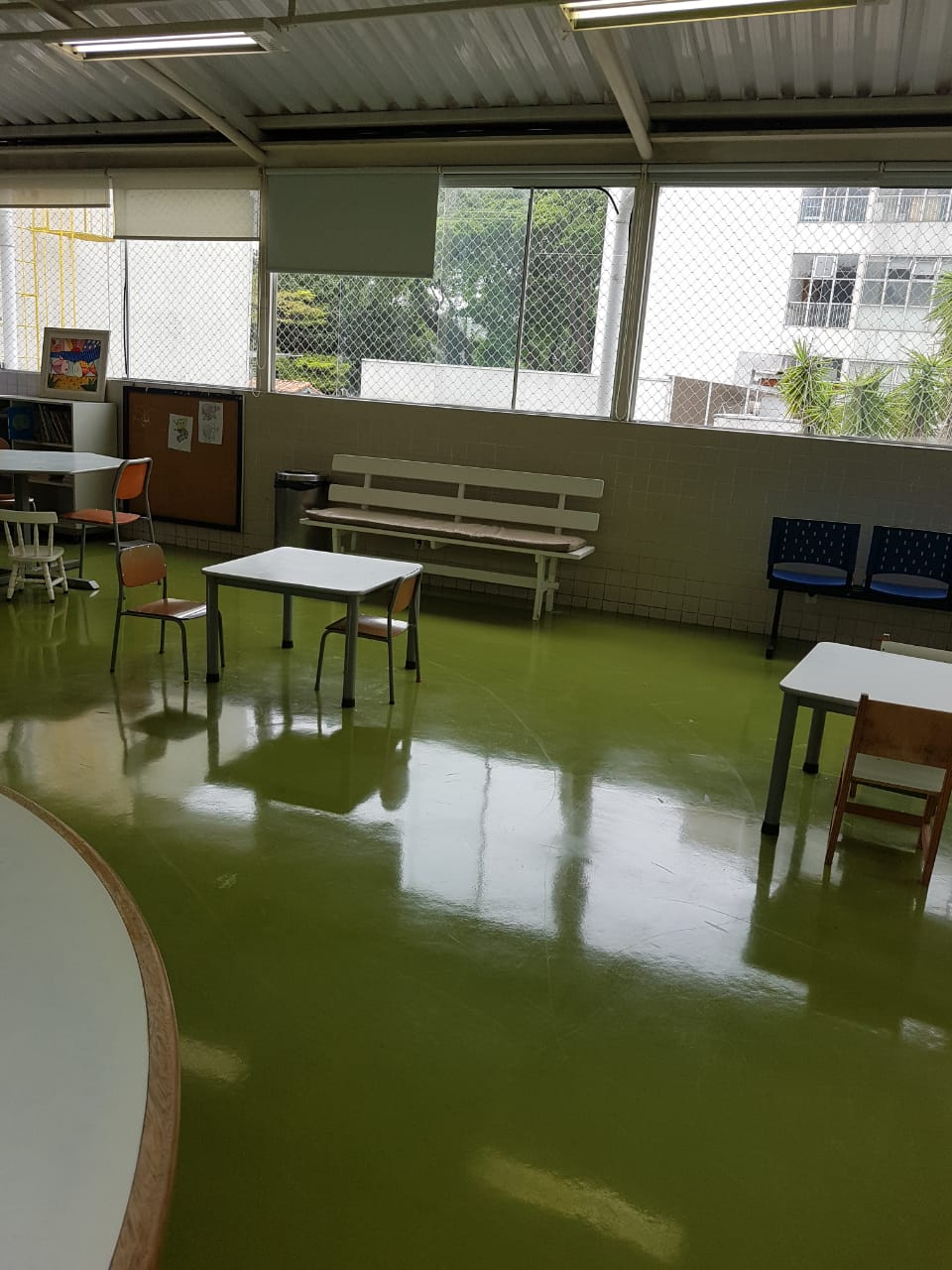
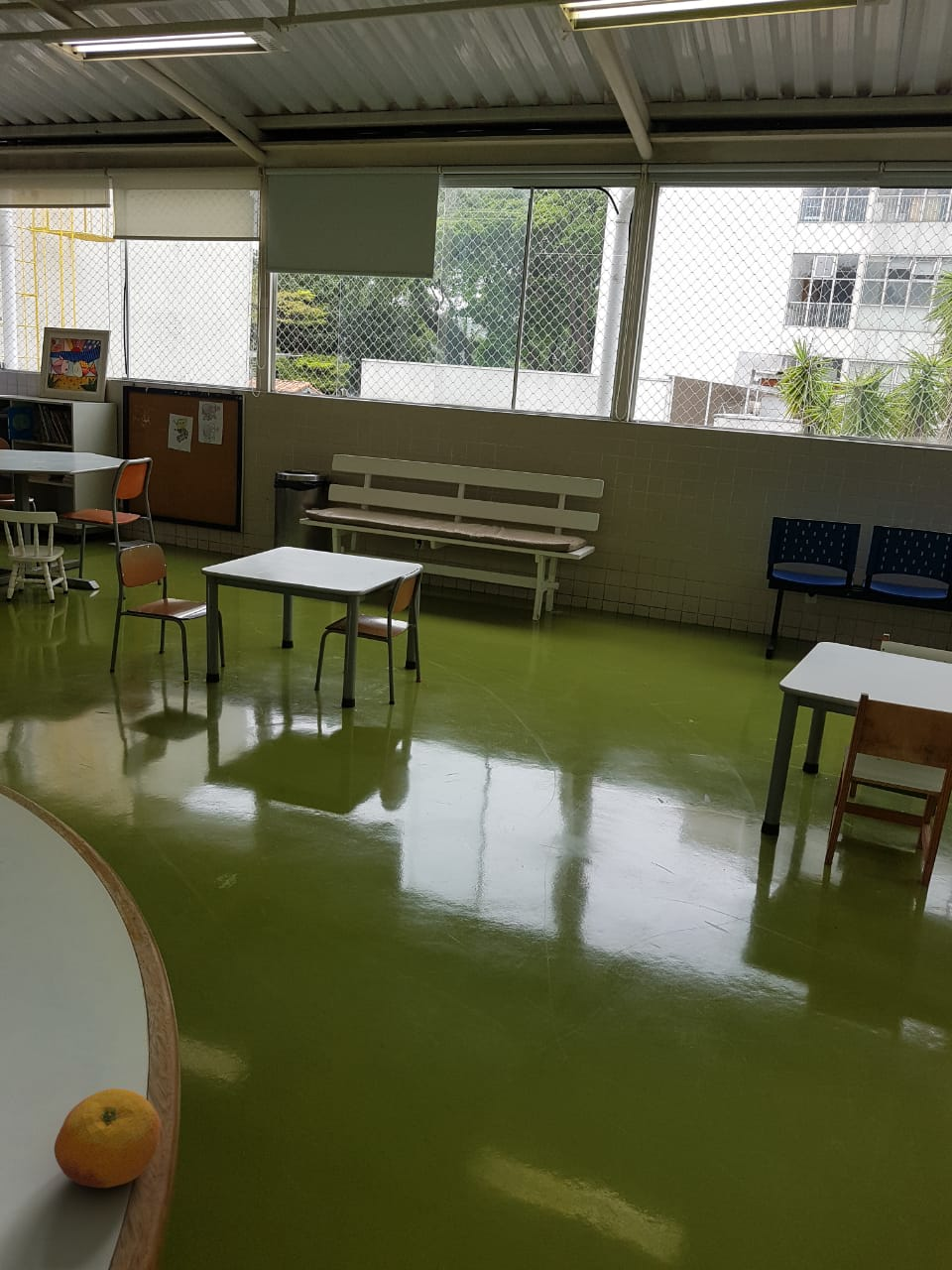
+ fruit [54,1087,162,1189]
